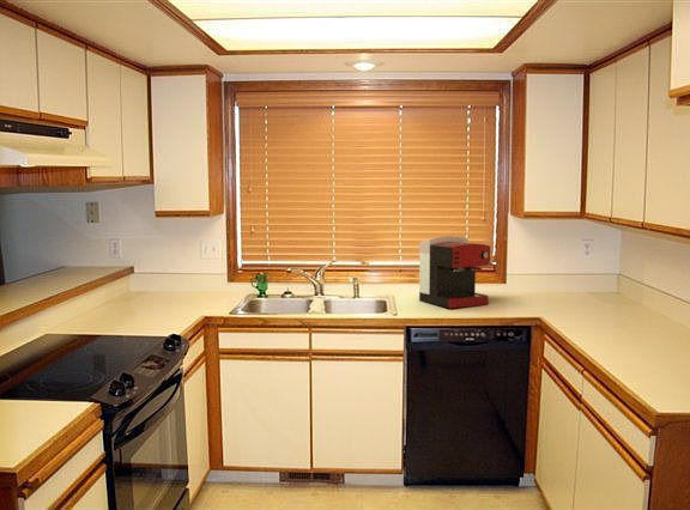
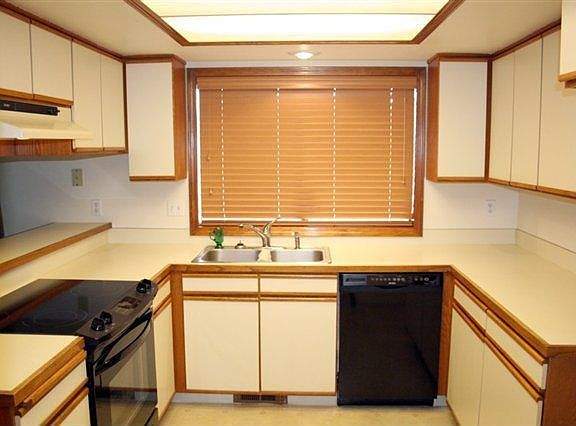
- coffee maker [418,235,491,309]
